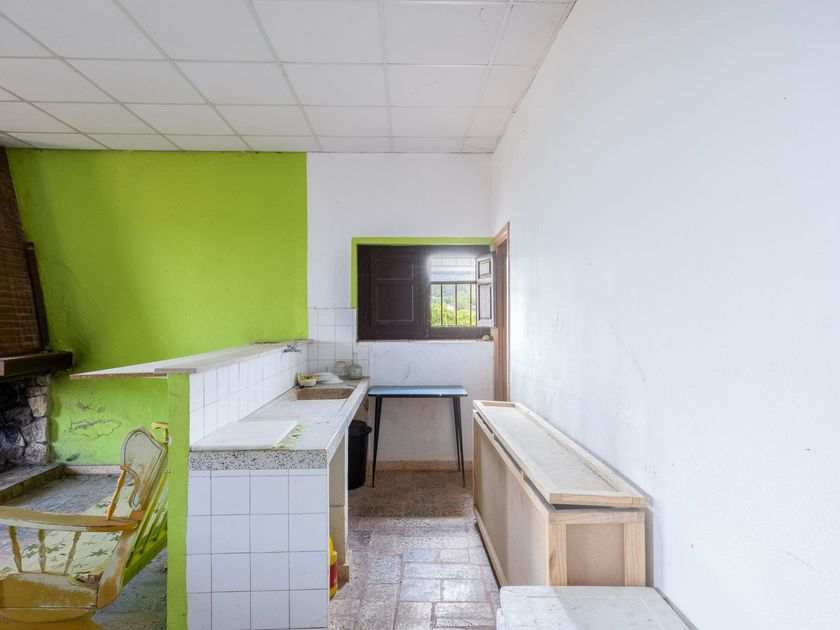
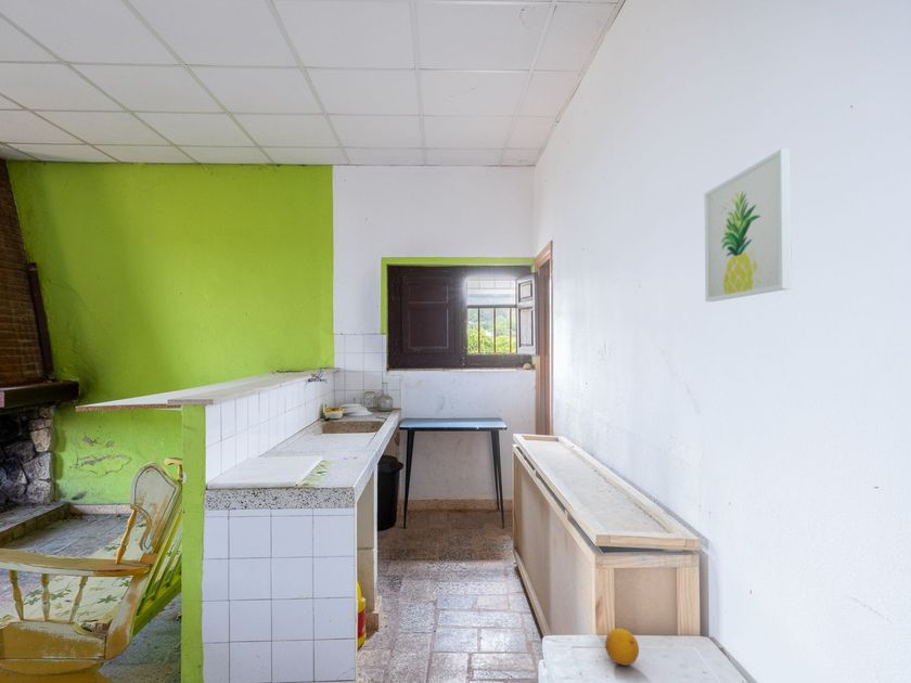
+ wall art [704,147,793,302]
+ fruit [604,628,640,667]
